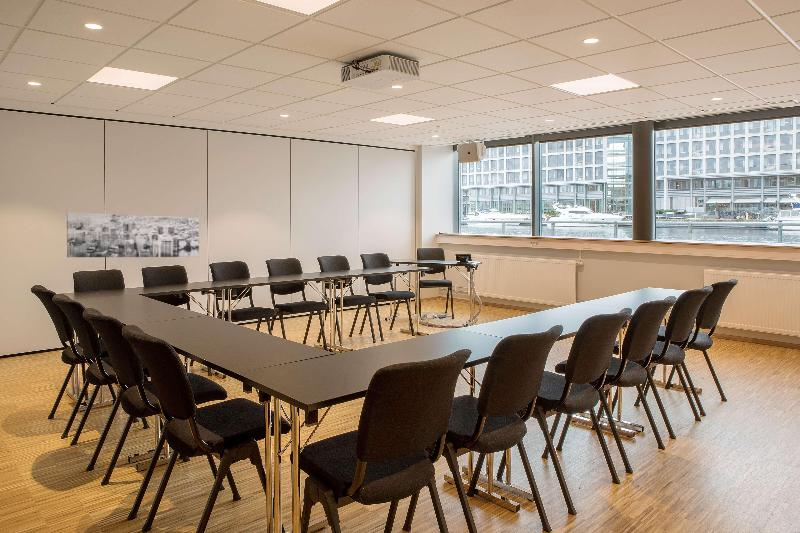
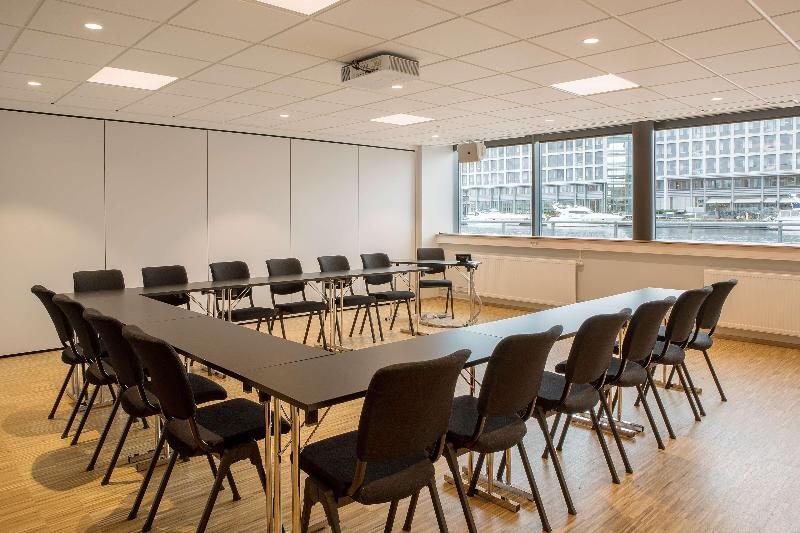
- wall art [66,211,200,258]
